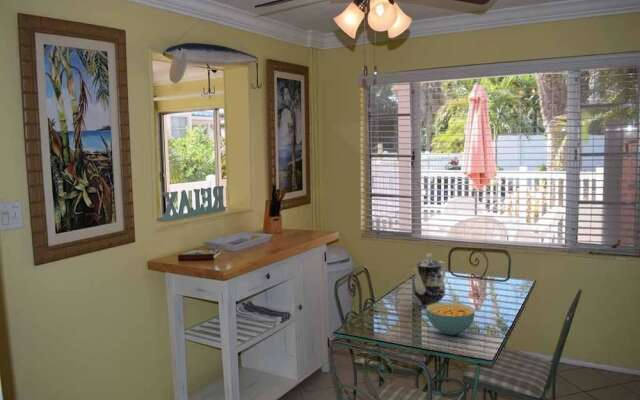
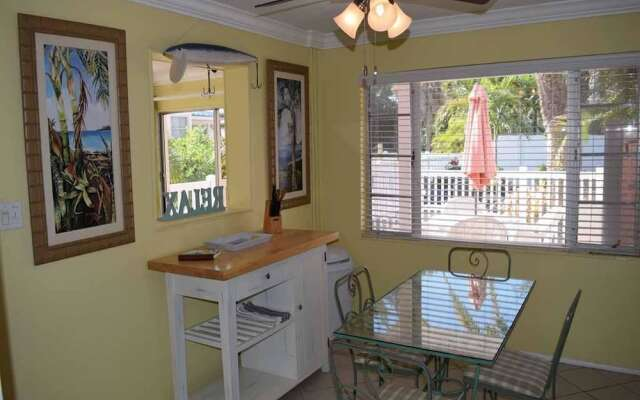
- cereal bowl [425,302,476,336]
- teapot [411,252,447,308]
